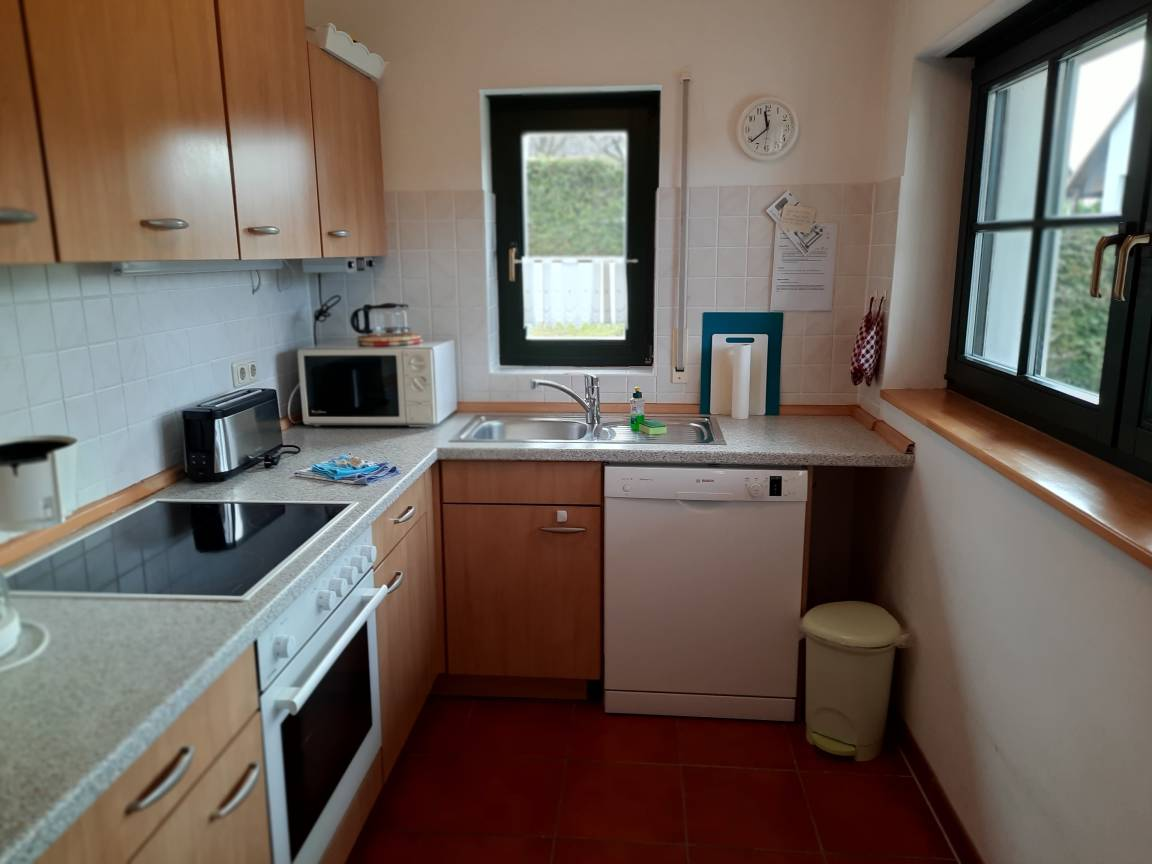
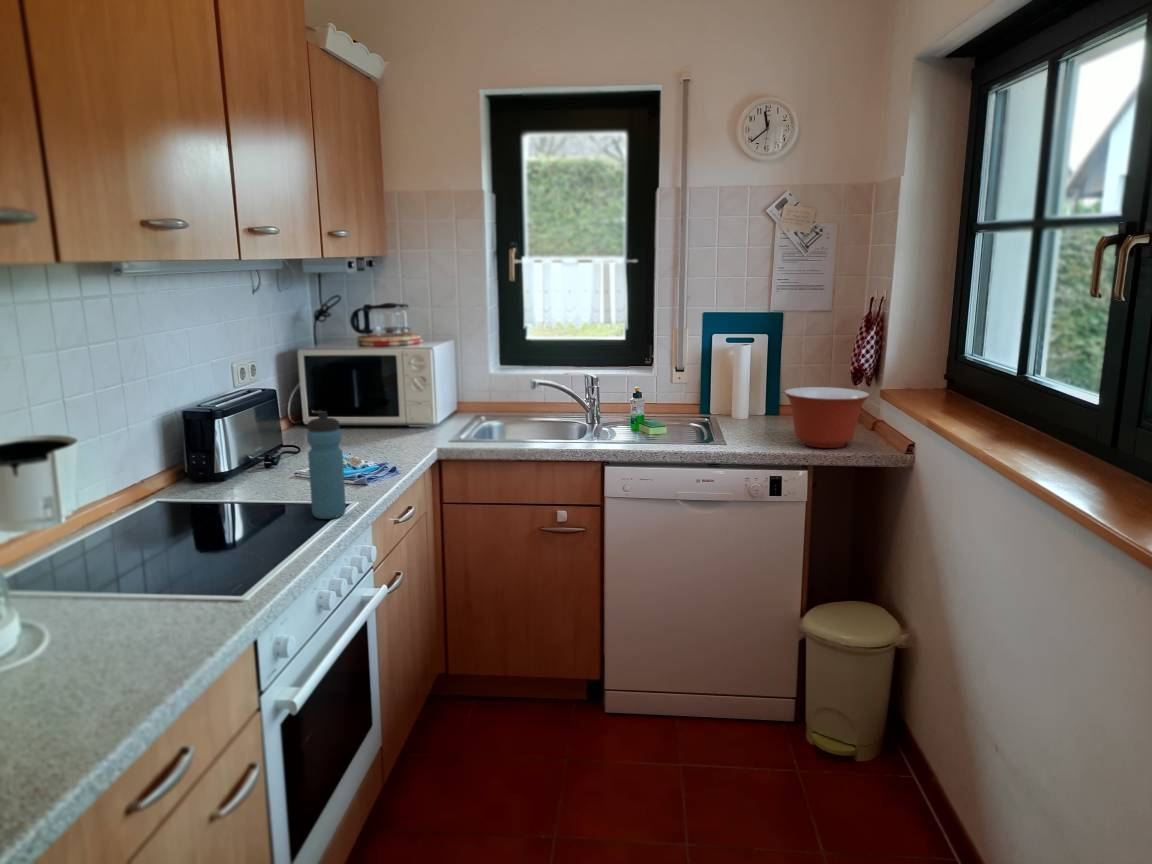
+ water bottle [306,410,347,520]
+ mixing bowl [783,386,871,449]
